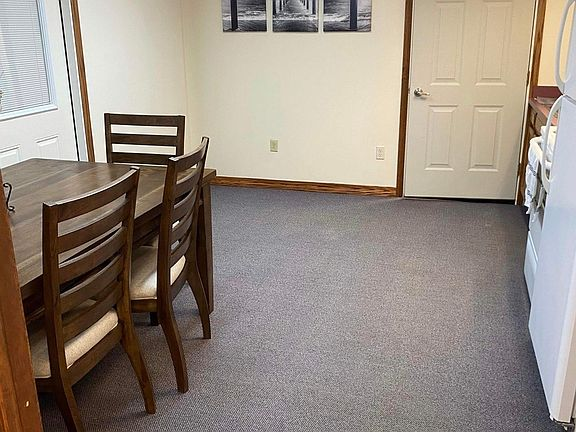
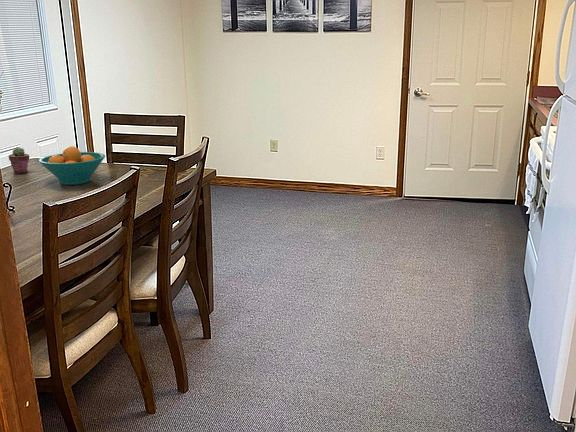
+ fruit bowl [38,145,106,186]
+ potted succulent [8,146,30,174]
